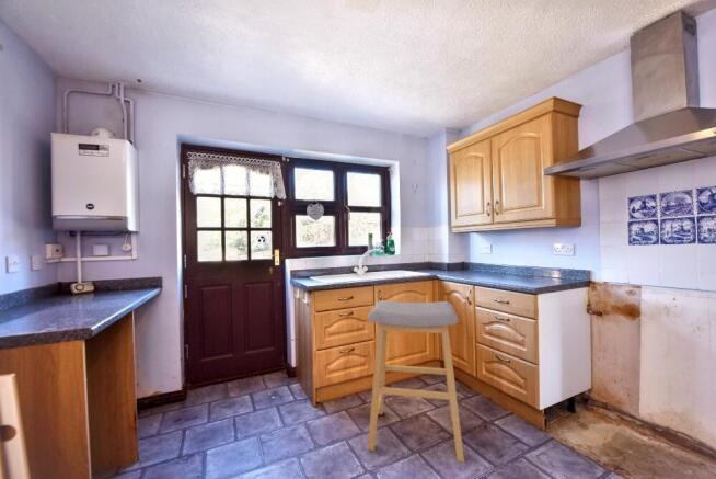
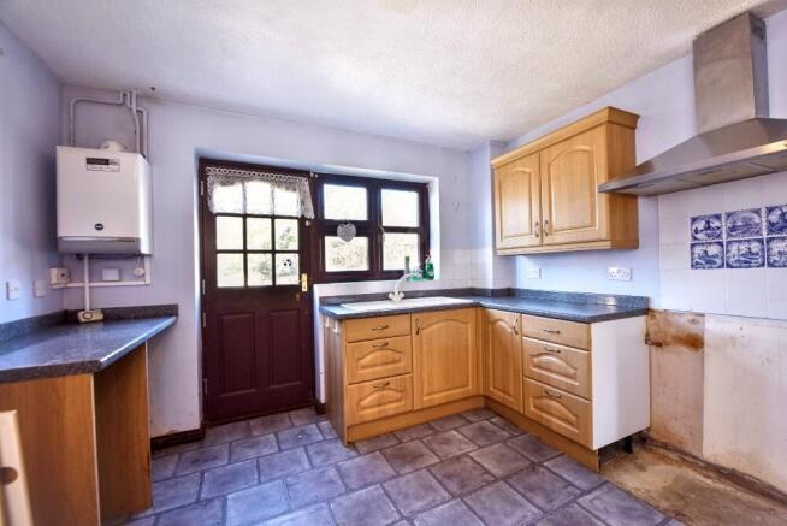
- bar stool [367,299,465,463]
